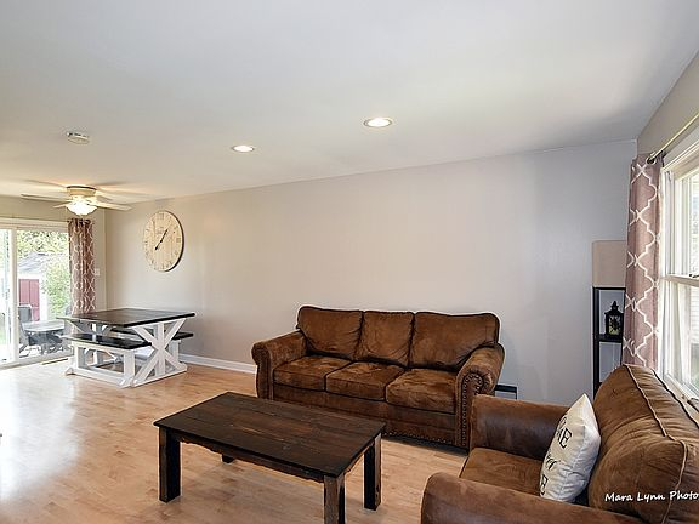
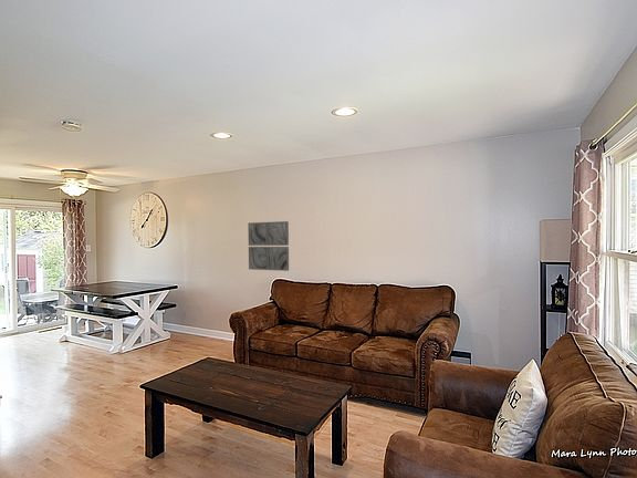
+ wall art [247,220,290,272]
